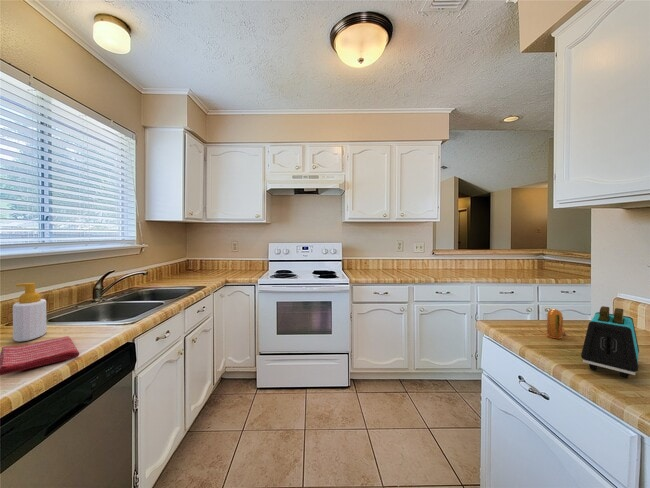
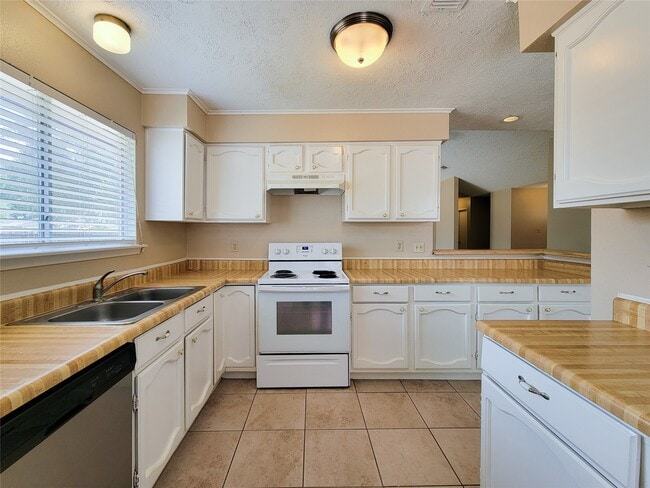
- dish towel [0,335,80,376]
- soap bottle [12,282,47,342]
- toaster [580,305,640,379]
- pepper shaker [546,308,566,339]
